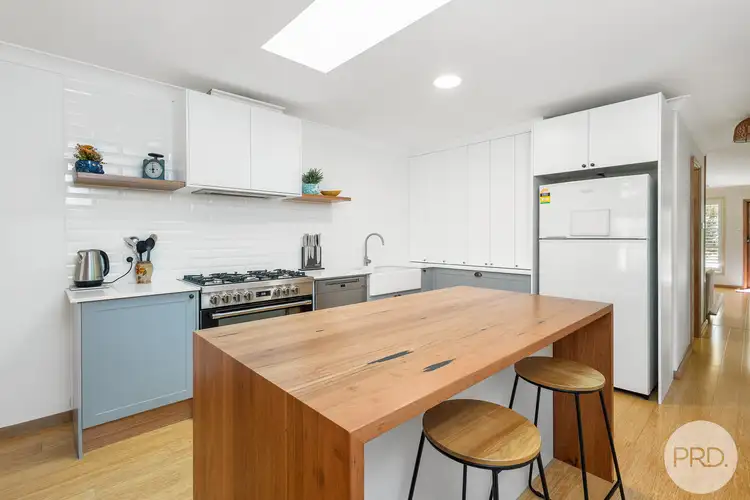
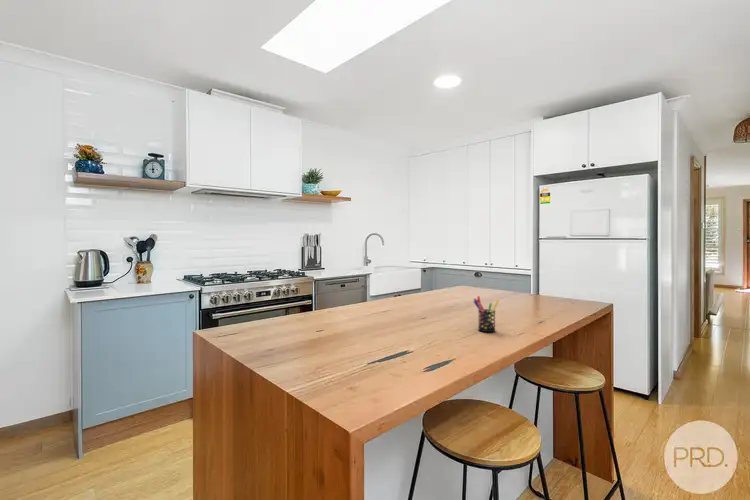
+ pen holder [473,295,500,333]
